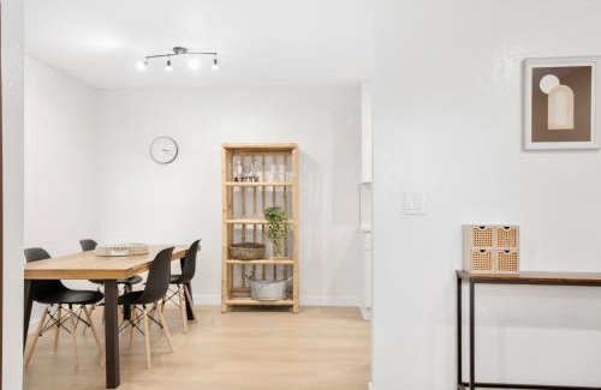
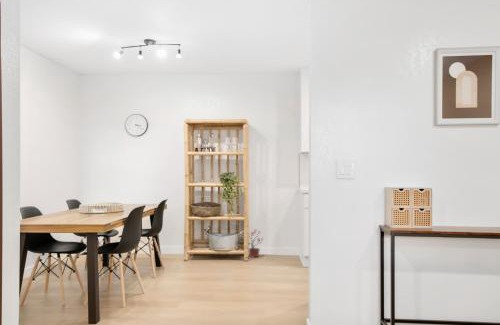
+ potted plant [247,228,266,259]
